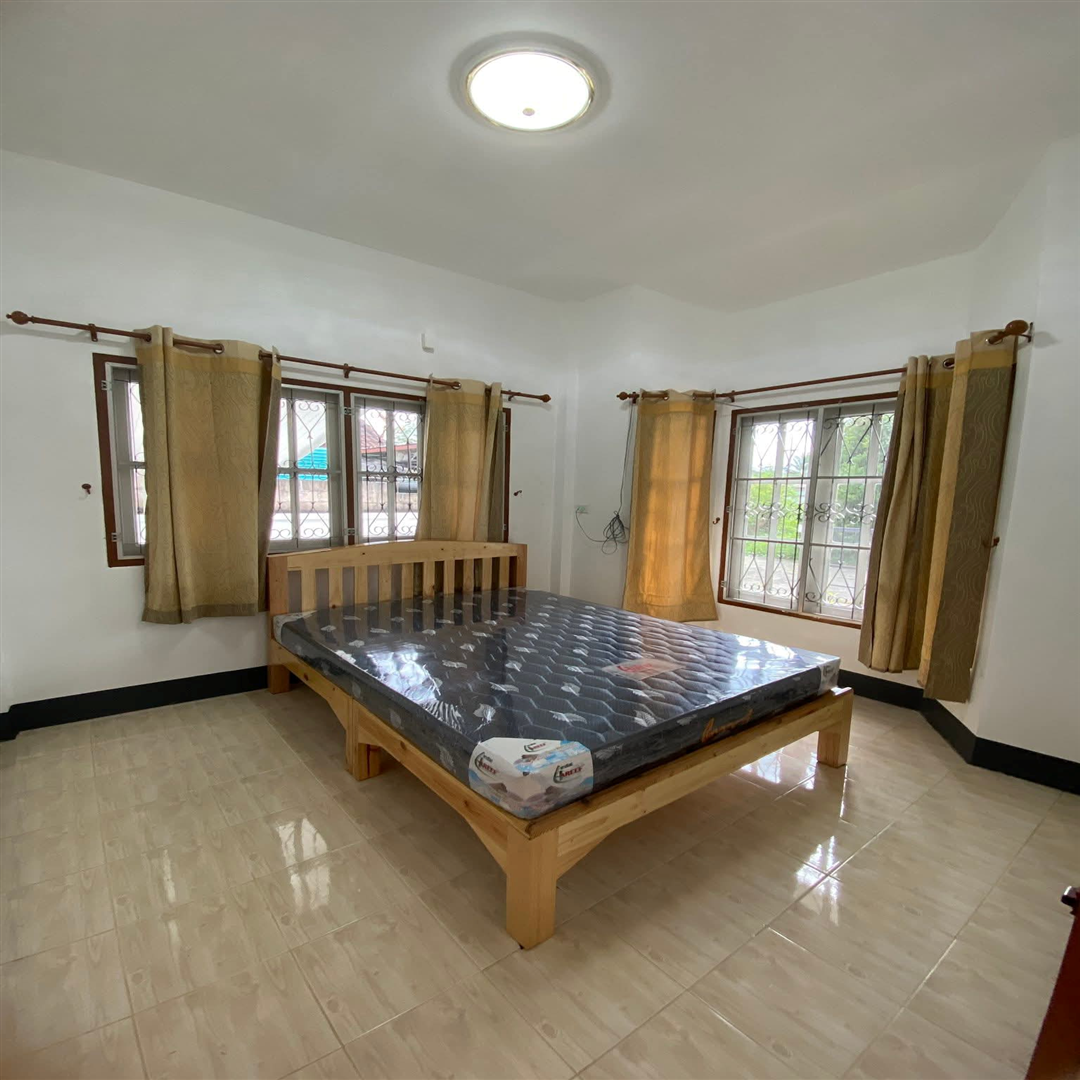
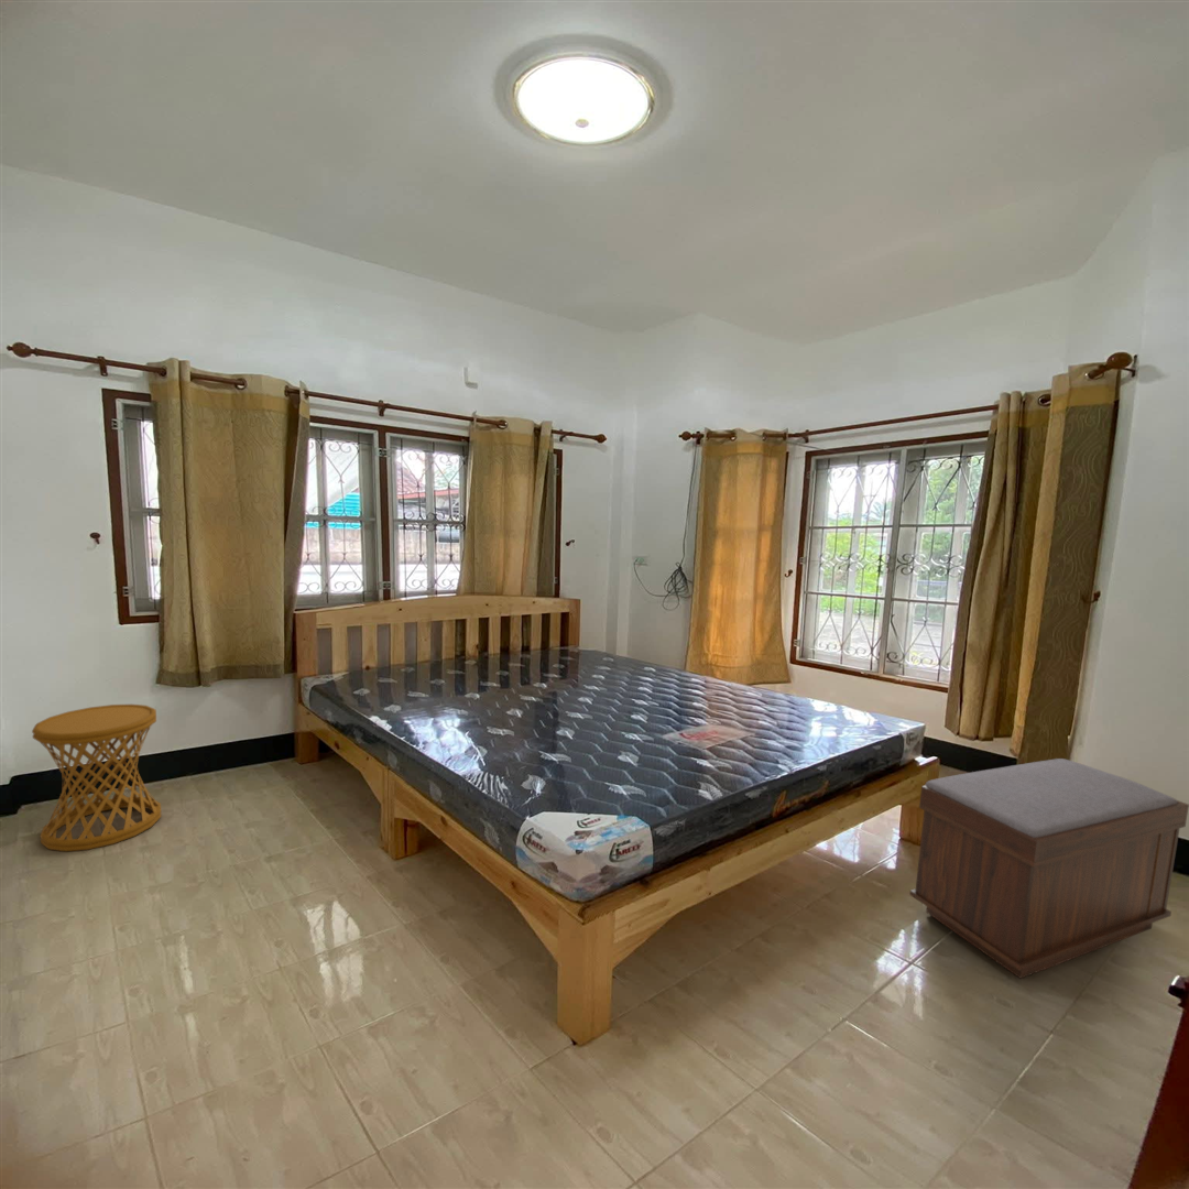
+ side table [31,703,162,852]
+ bench [908,757,1189,980]
